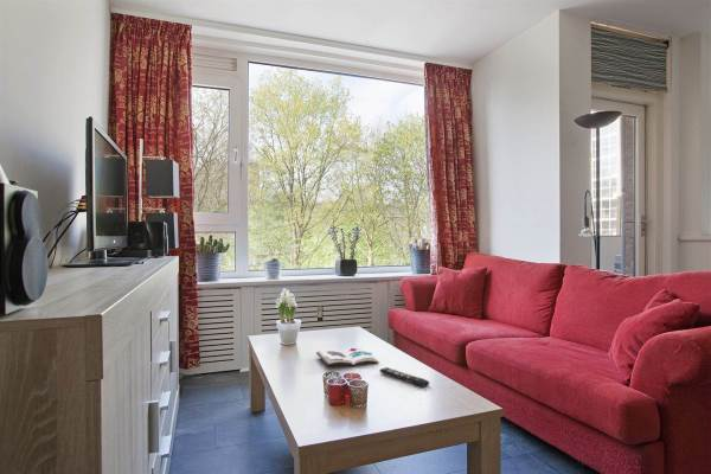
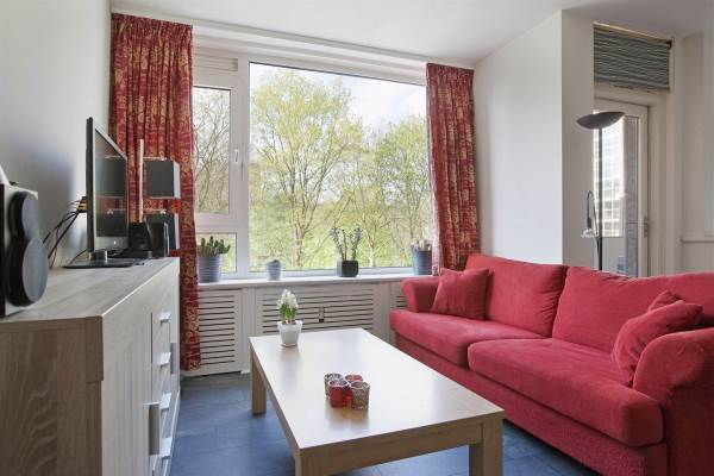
- remote control [378,366,430,389]
- book [315,346,380,367]
